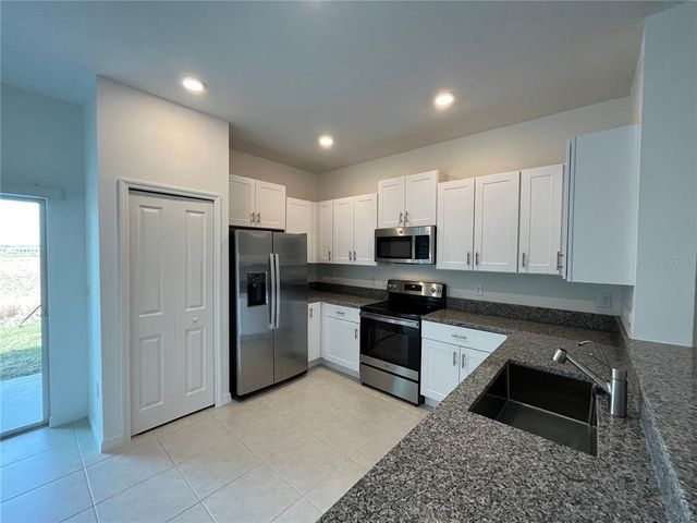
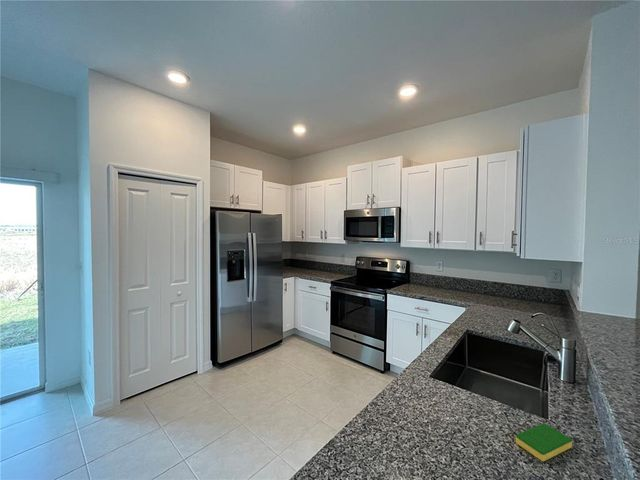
+ dish sponge [515,422,573,462]
